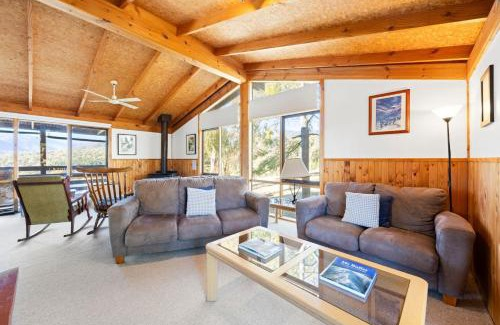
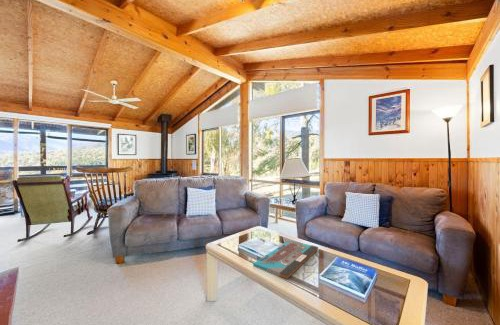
+ board game [252,239,319,280]
